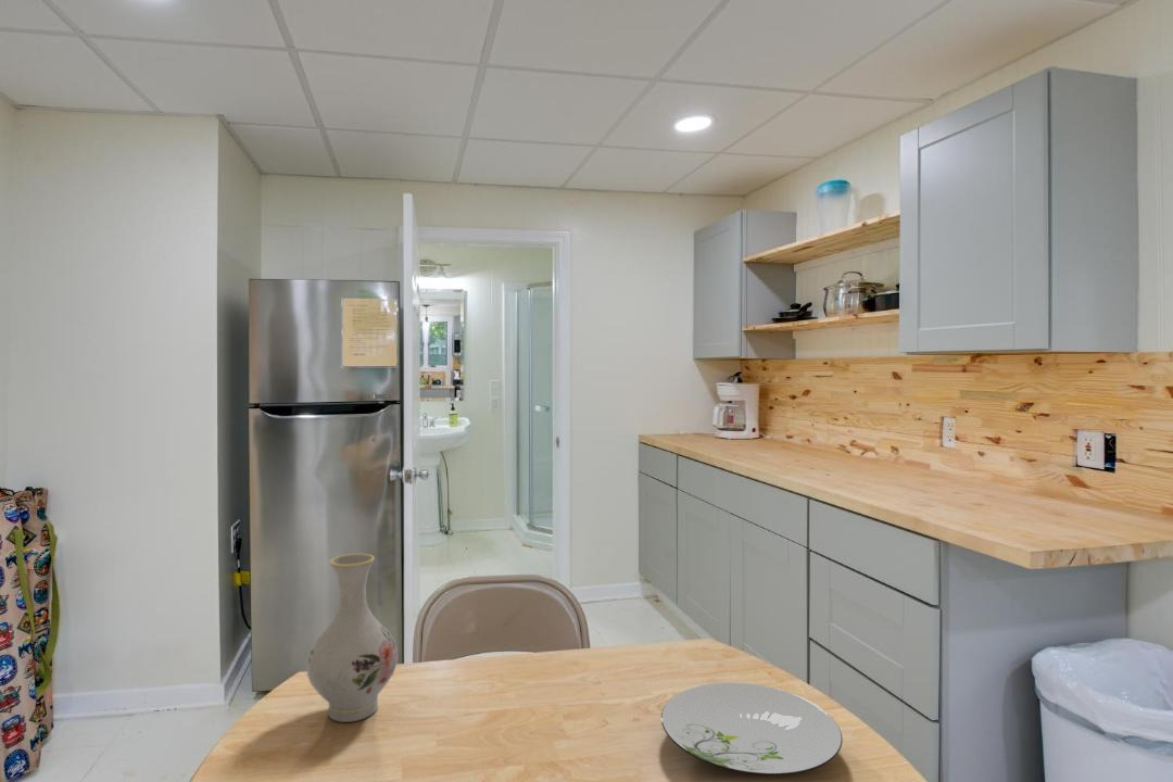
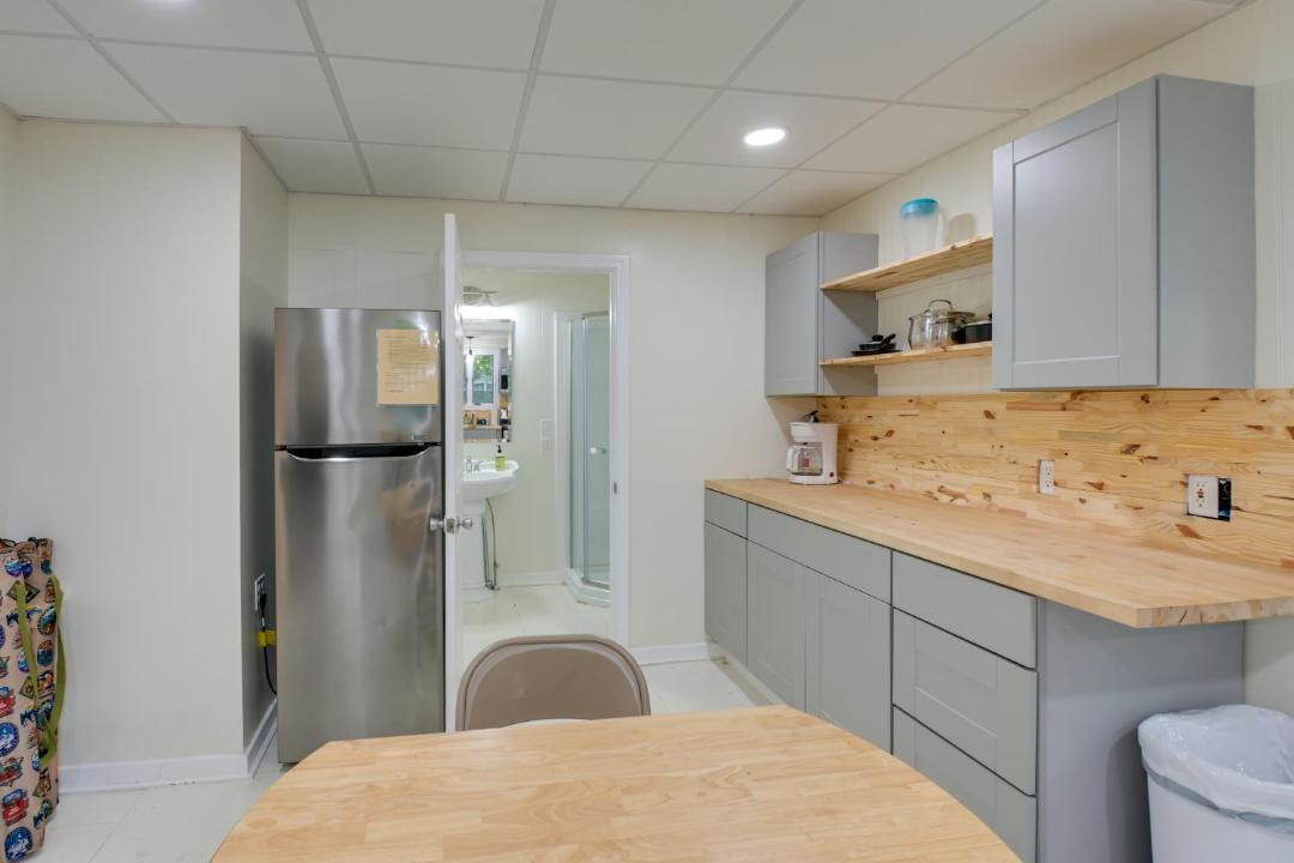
- vase [306,553,399,723]
- plate [660,681,843,777]
